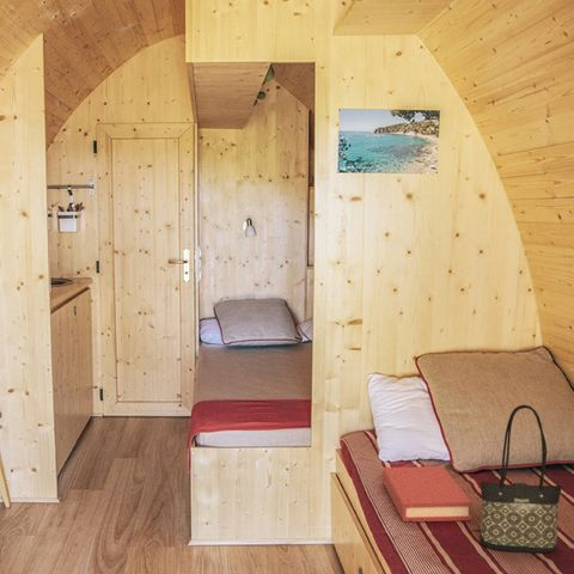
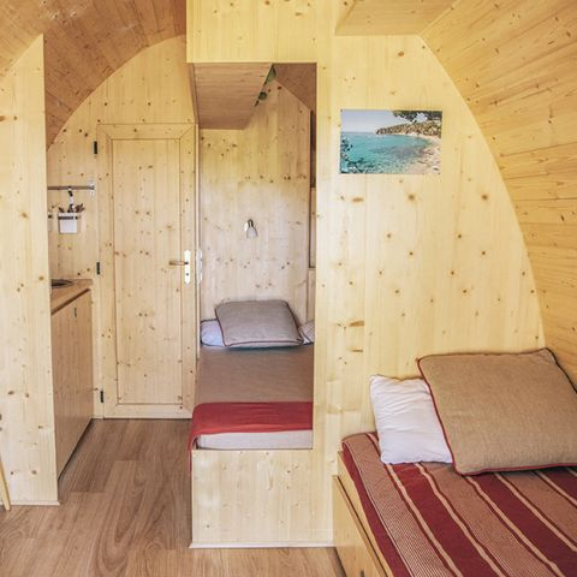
- hardback book [381,465,472,523]
- tote bag [478,404,563,554]
